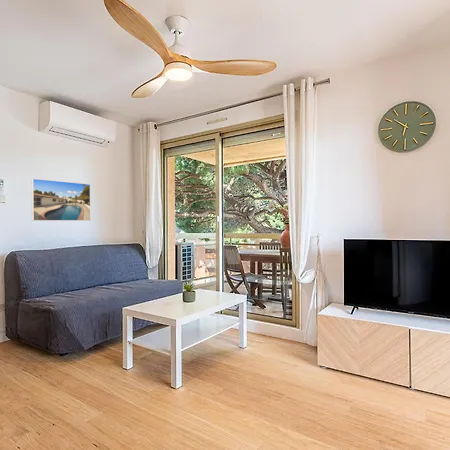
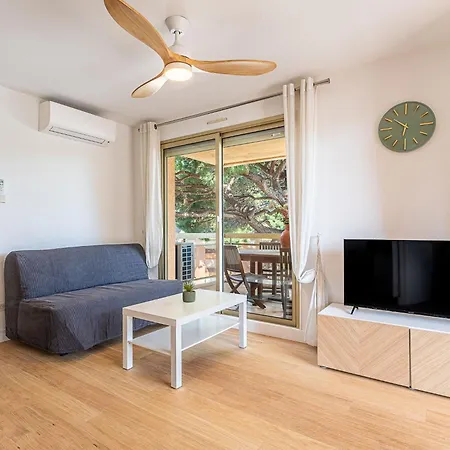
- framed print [30,178,92,222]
